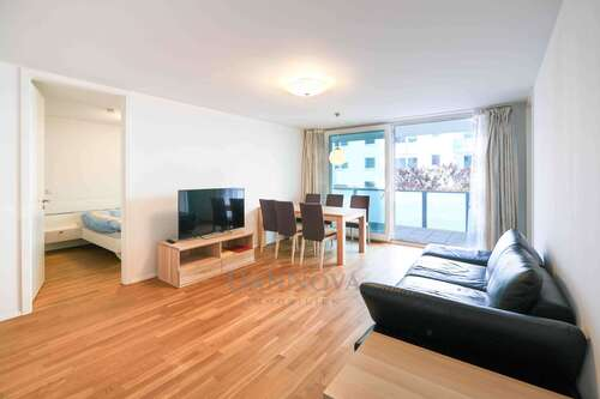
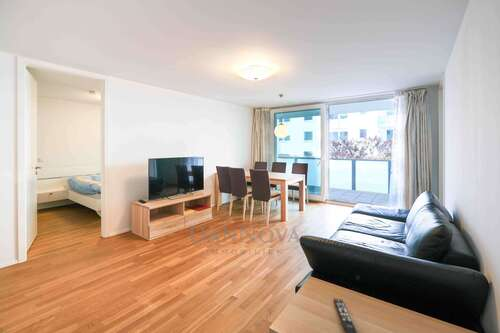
+ remote control [333,298,358,333]
